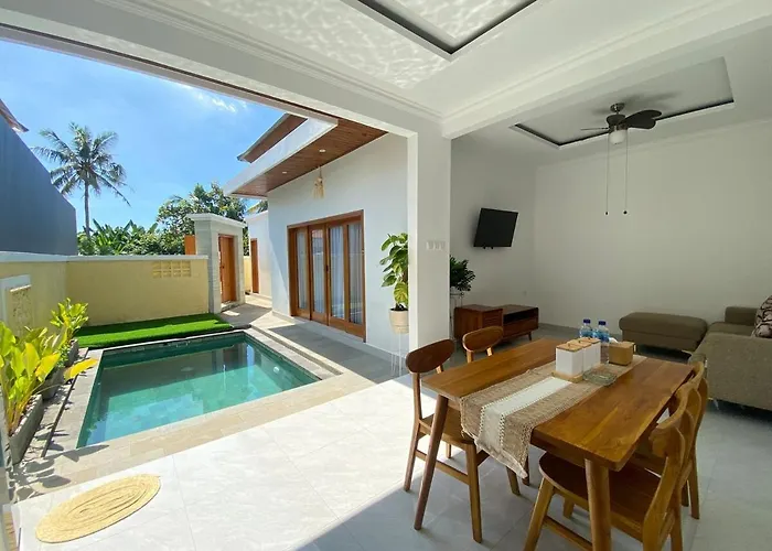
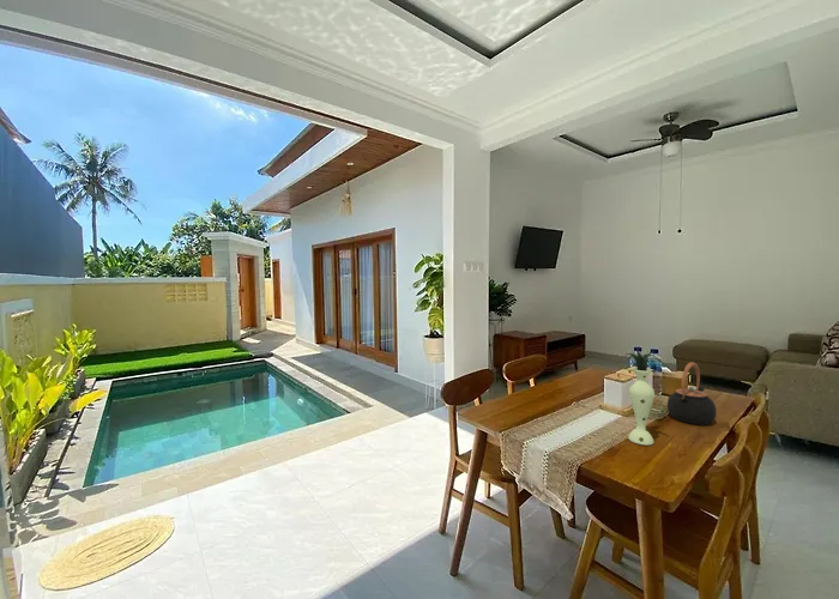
+ vase [623,347,665,447]
+ teapot [666,361,718,425]
